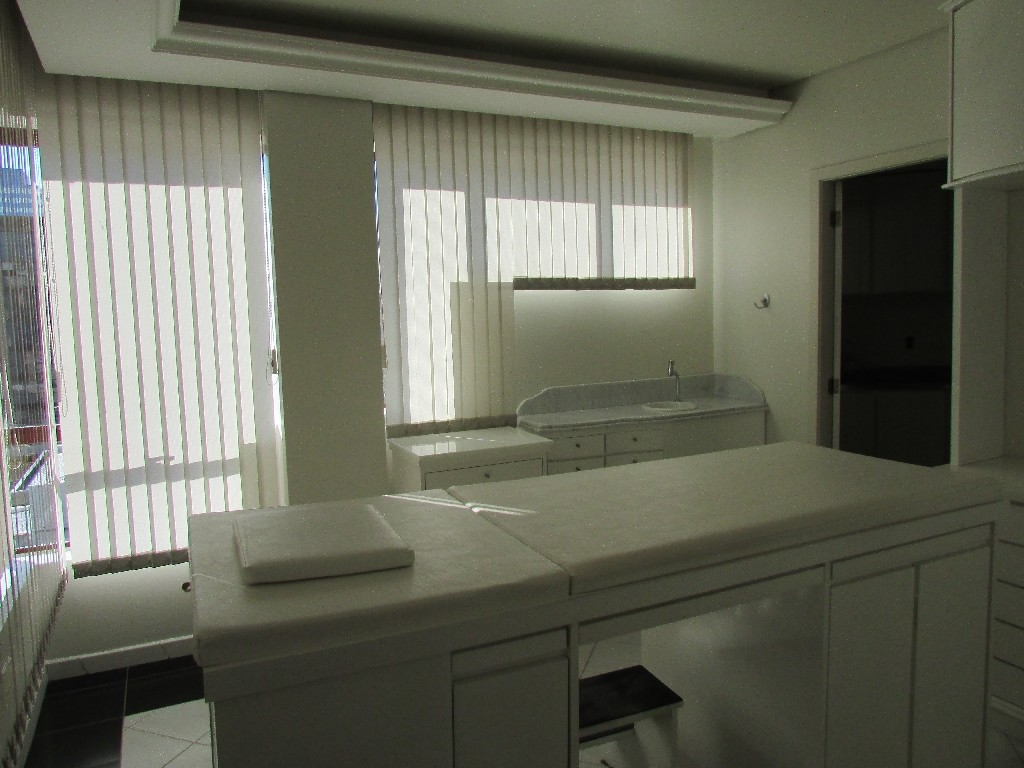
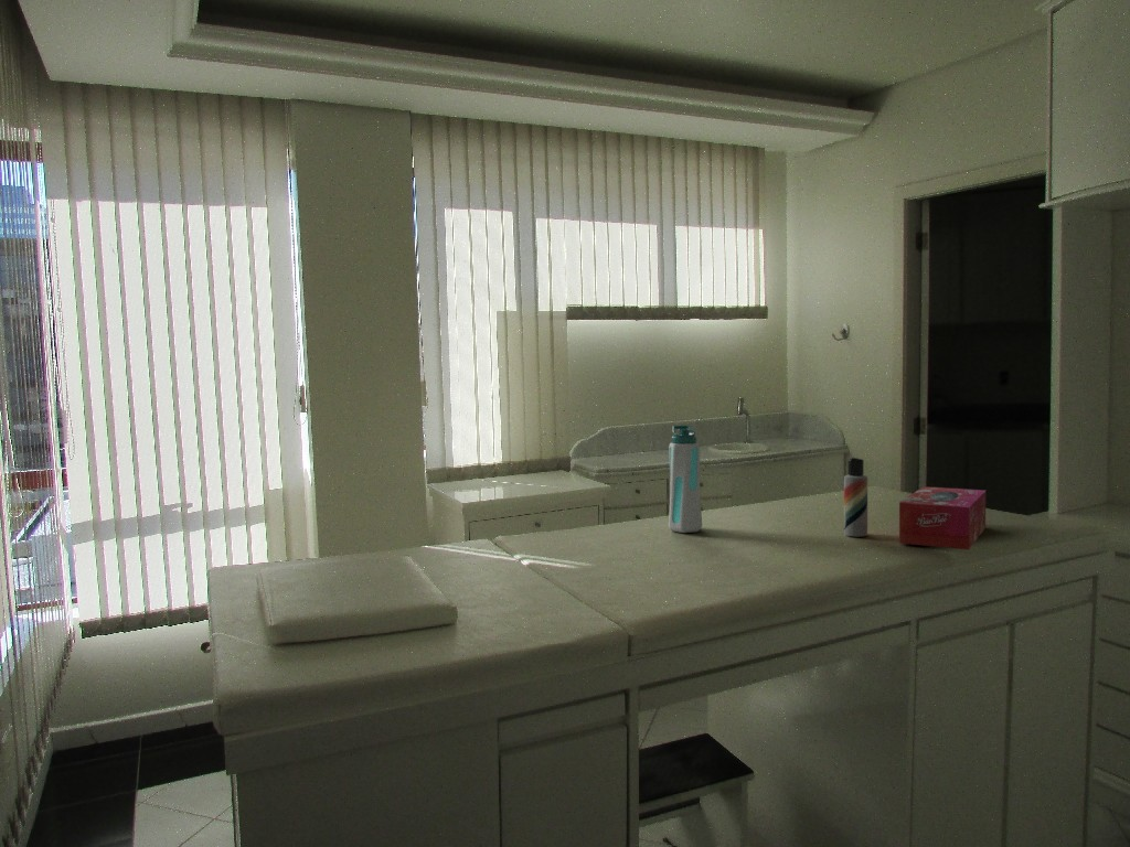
+ tissue box [898,485,987,550]
+ water bottle [668,425,703,534]
+ lotion bottle [843,457,868,538]
